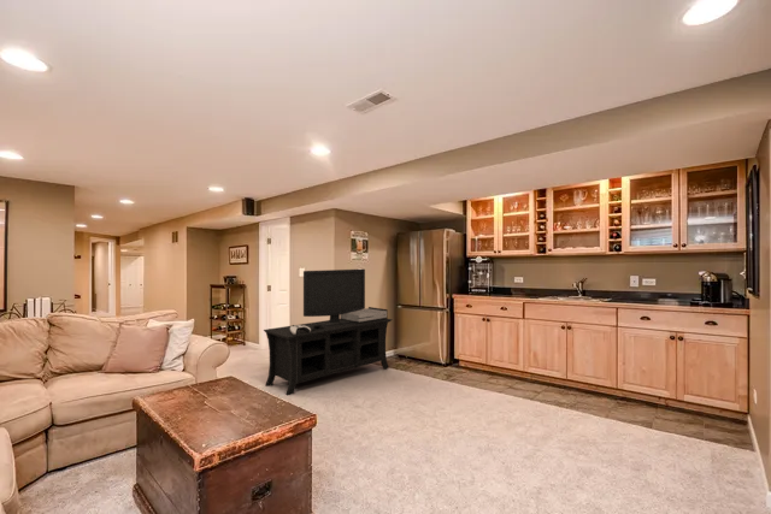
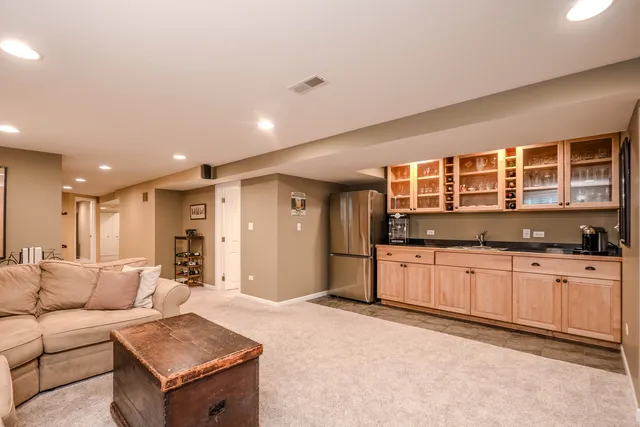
- media console [263,268,394,396]
